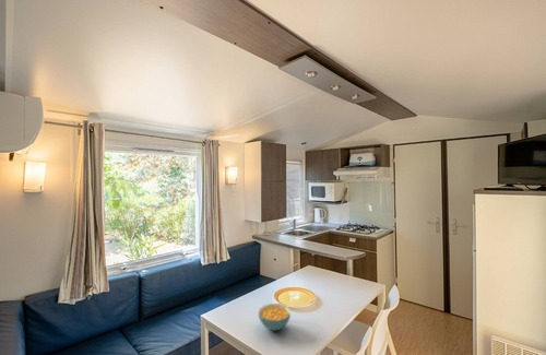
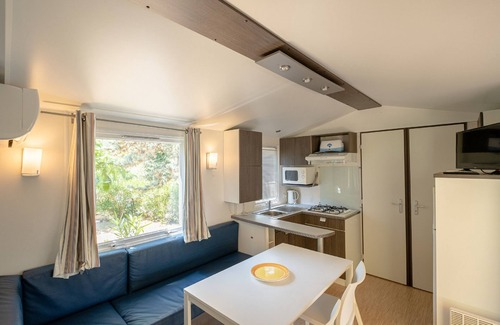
- cereal bowl [258,303,292,331]
